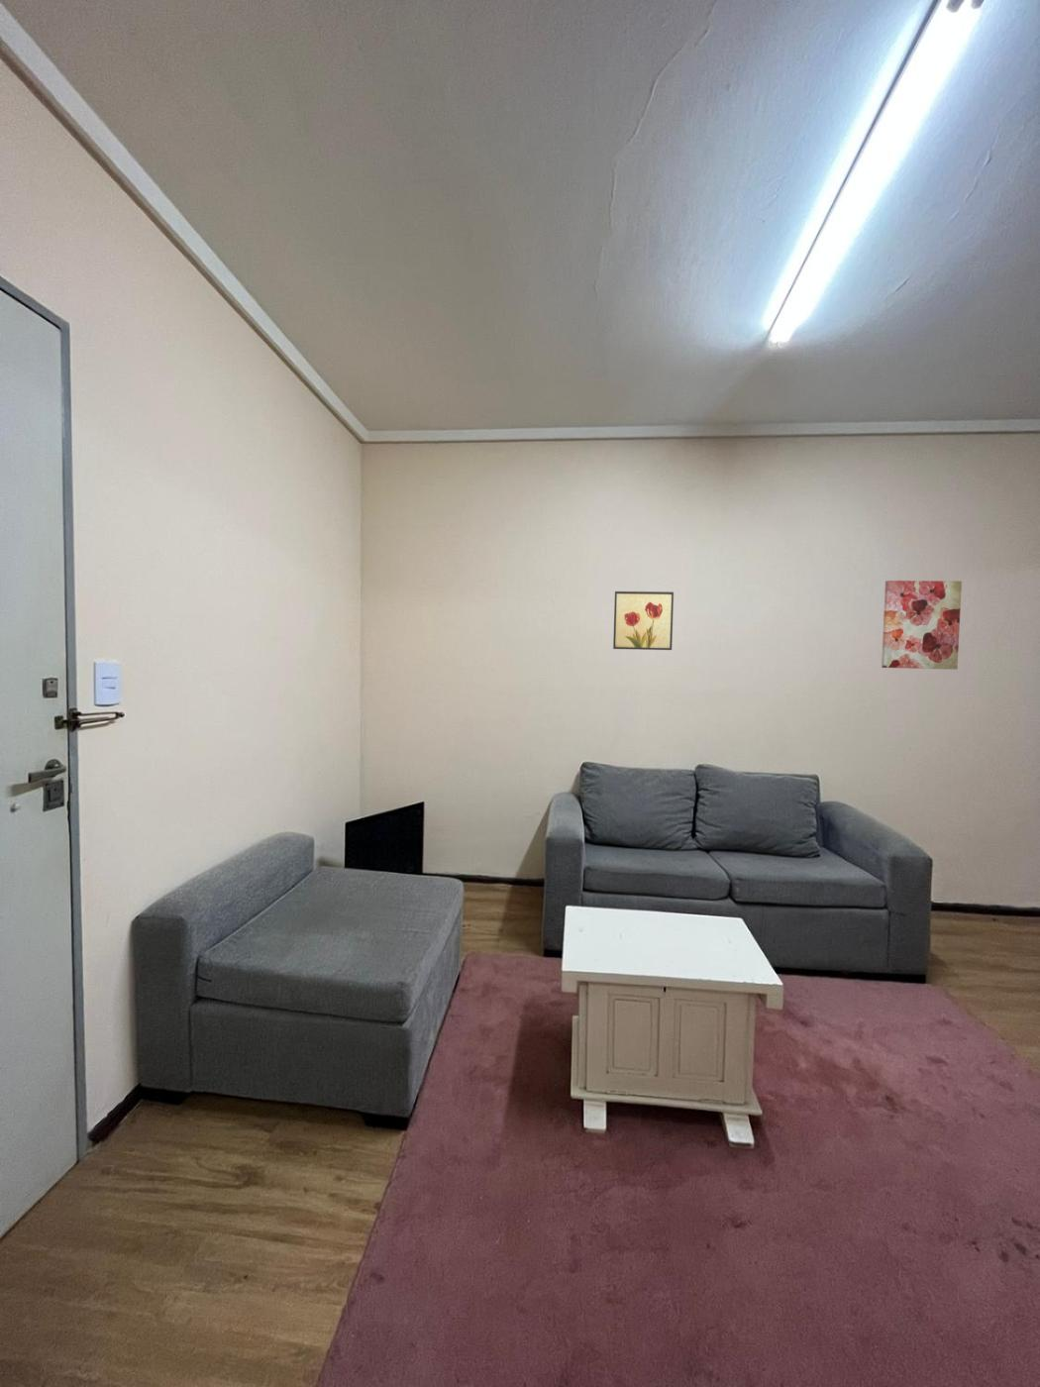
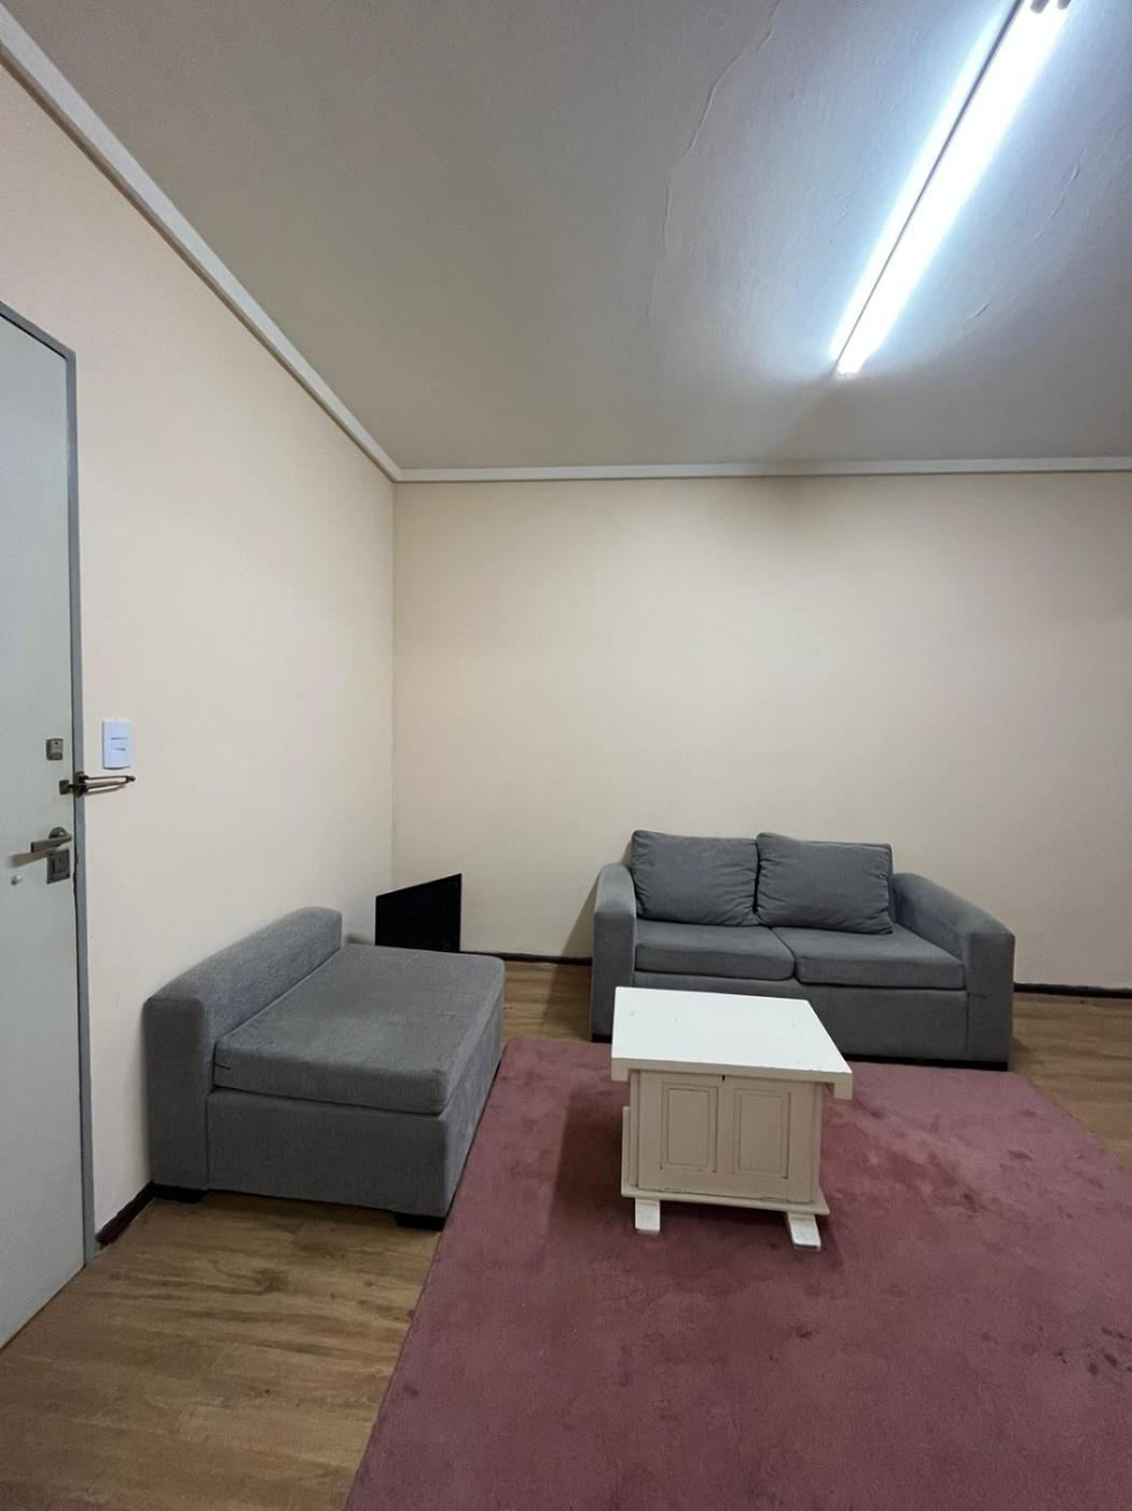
- wall art [612,591,674,651]
- wall art [881,580,962,671]
